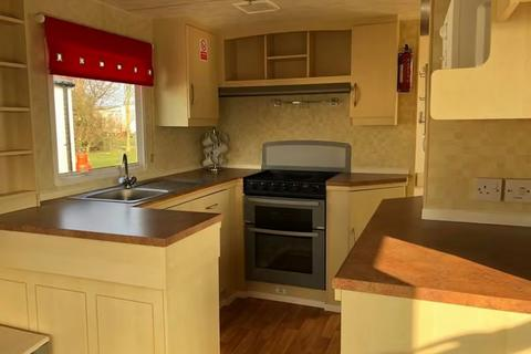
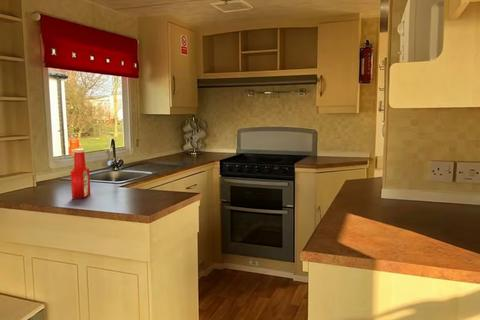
+ soap bottle [70,148,91,200]
